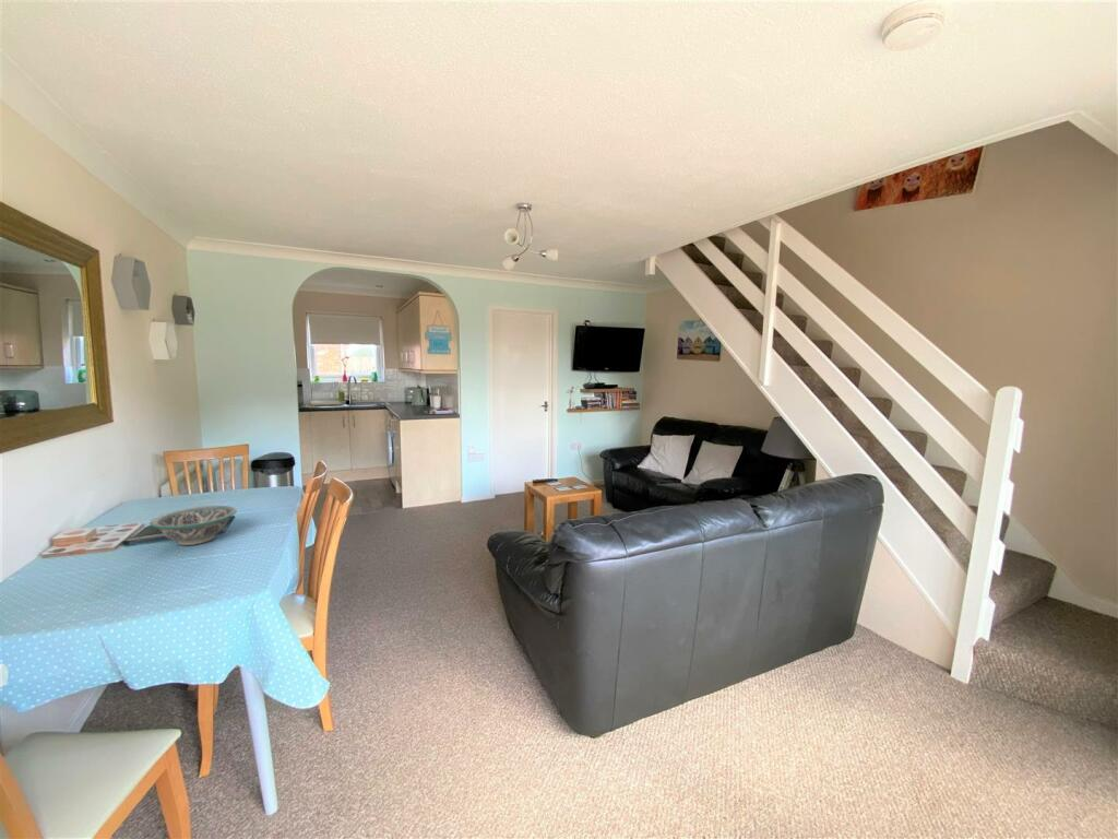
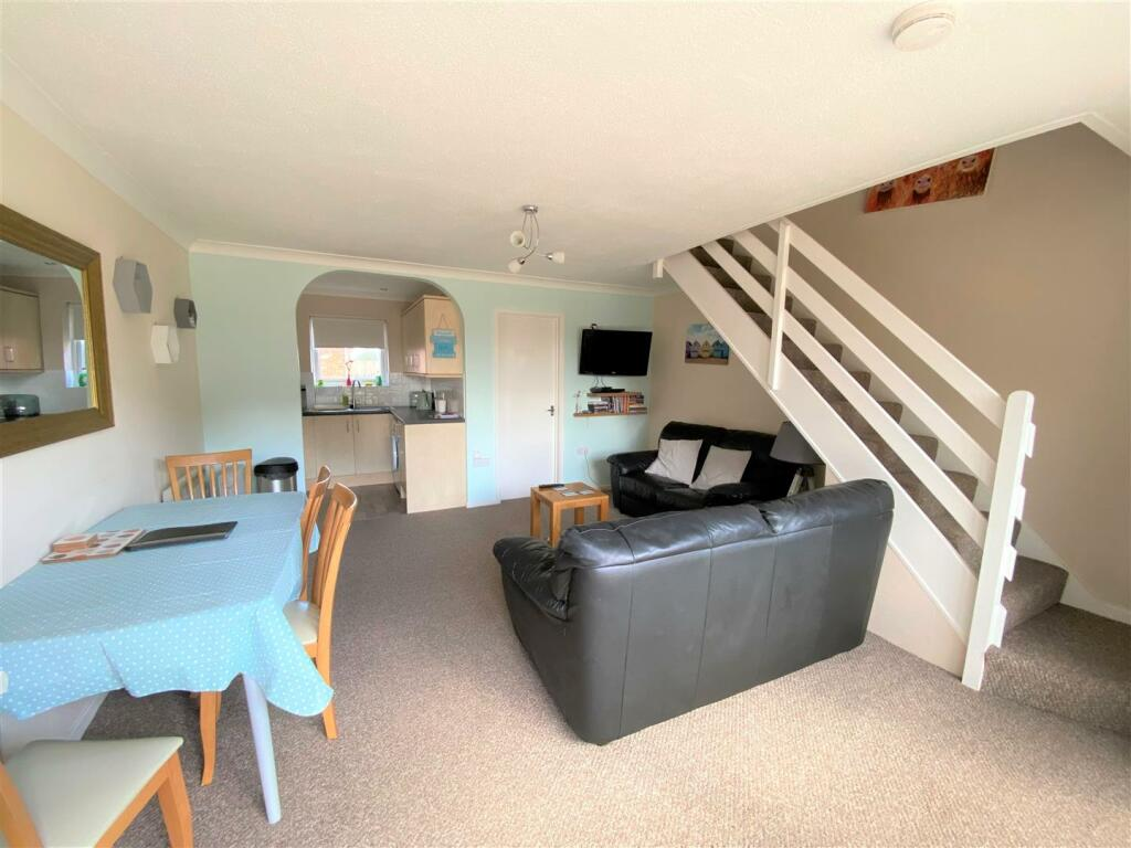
- bowl [148,505,238,546]
